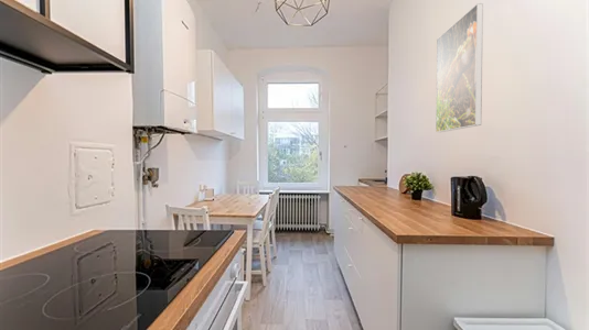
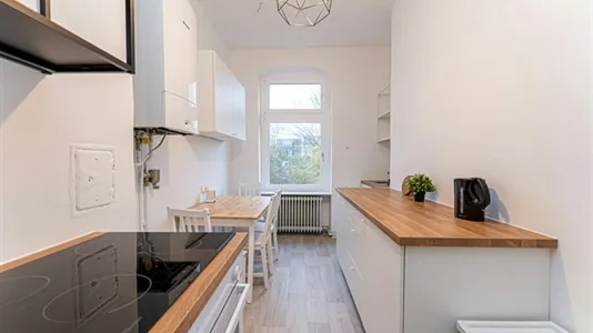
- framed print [435,2,484,133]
